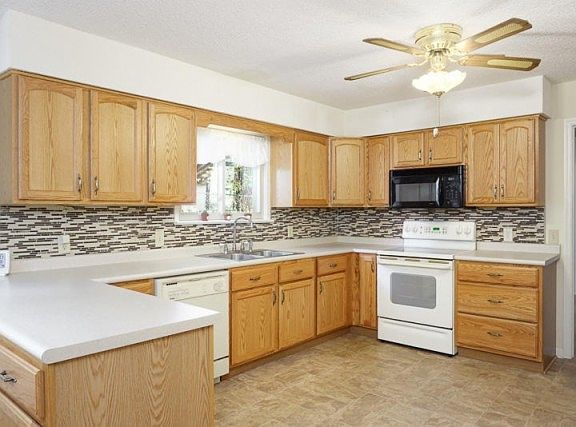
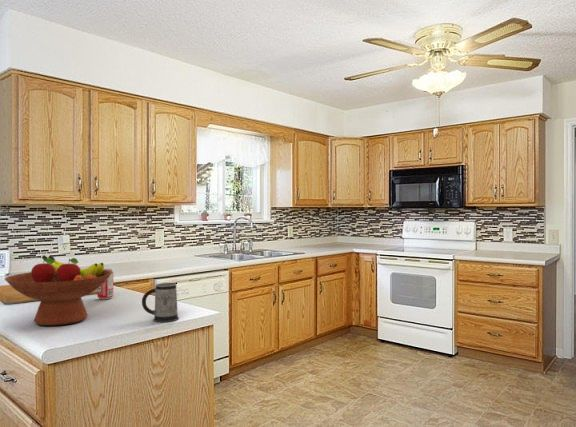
+ mug [141,282,180,323]
+ fruit bowl [4,254,112,327]
+ chopping board [0,284,97,306]
+ beverage can [96,268,114,300]
